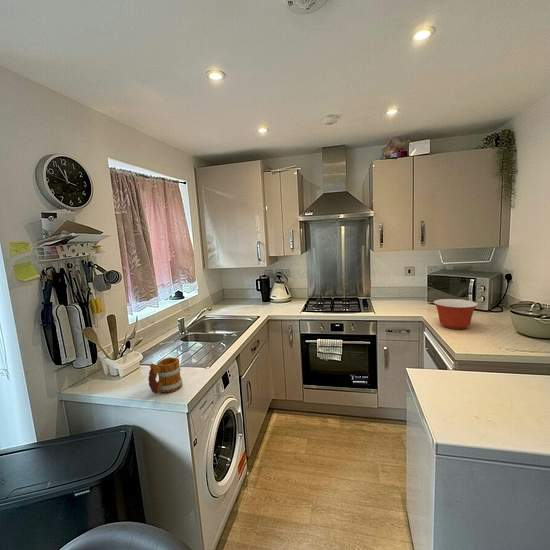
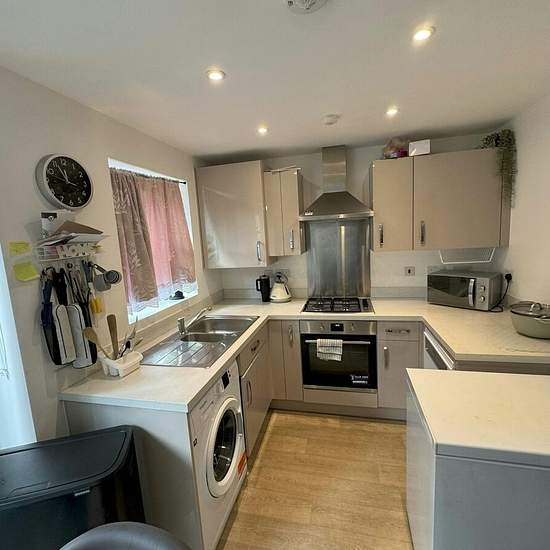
- mixing bowl [432,298,479,330]
- mug [148,356,183,395]
